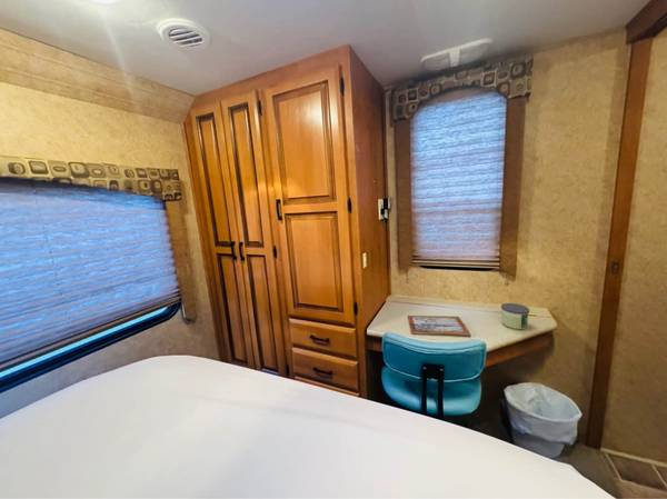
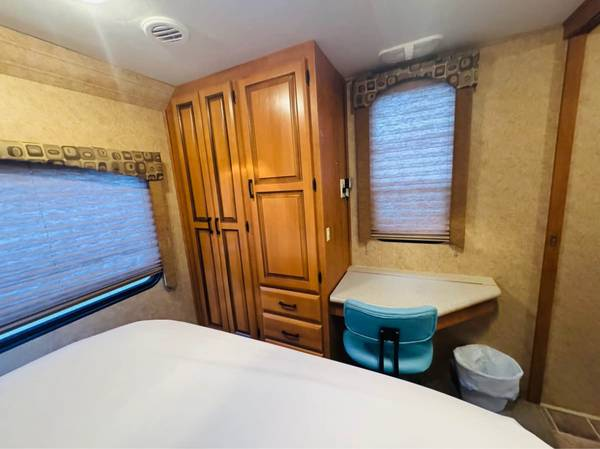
- candle [500,302,530,330]
- picture frame [407,315,472,337]
